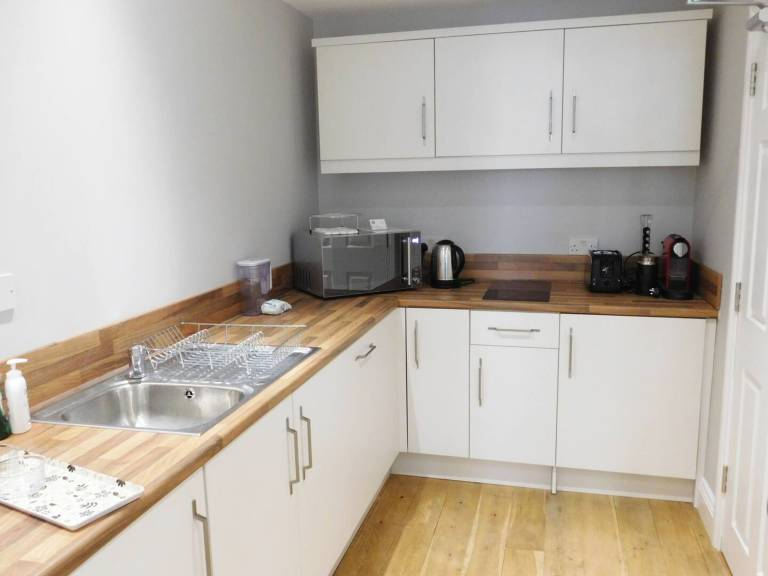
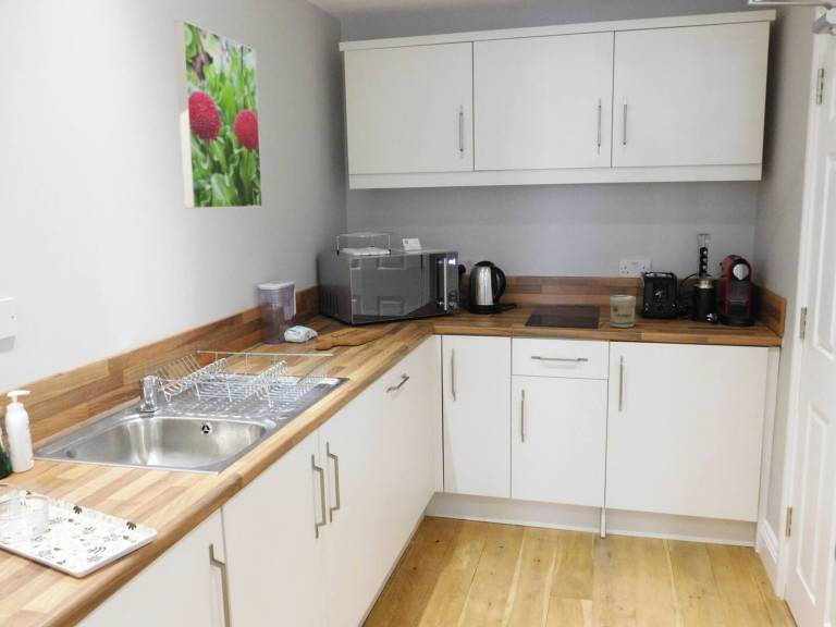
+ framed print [173,19,263,210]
+ cutting board [315,327,388,351]
+ jar [608,294,637,329]
